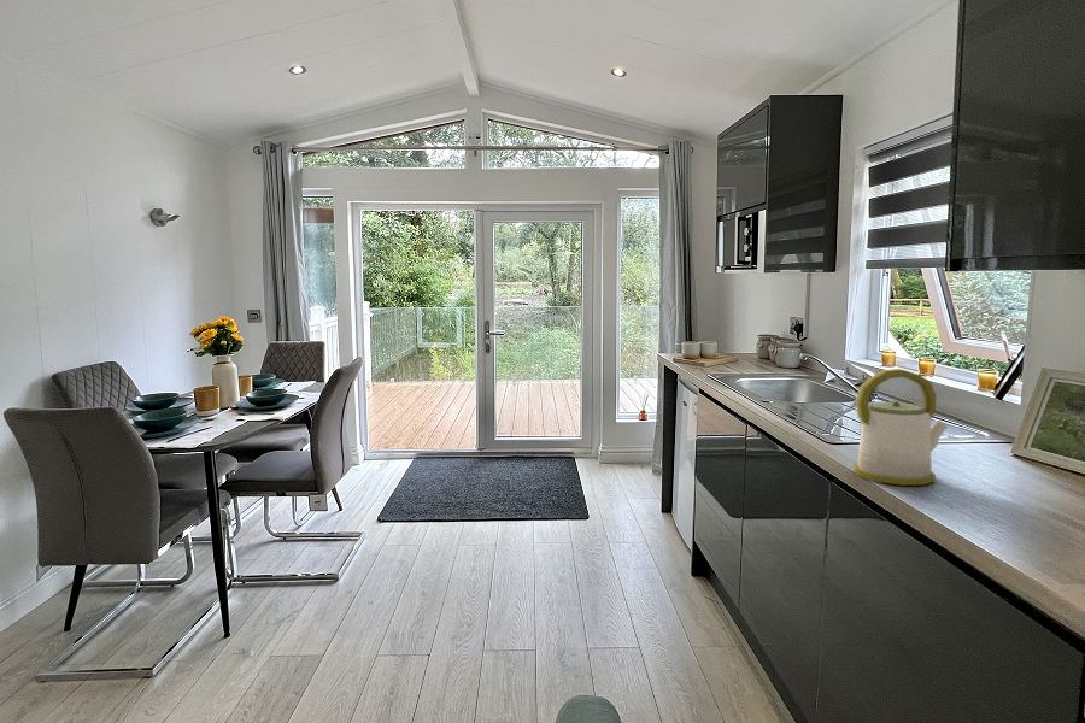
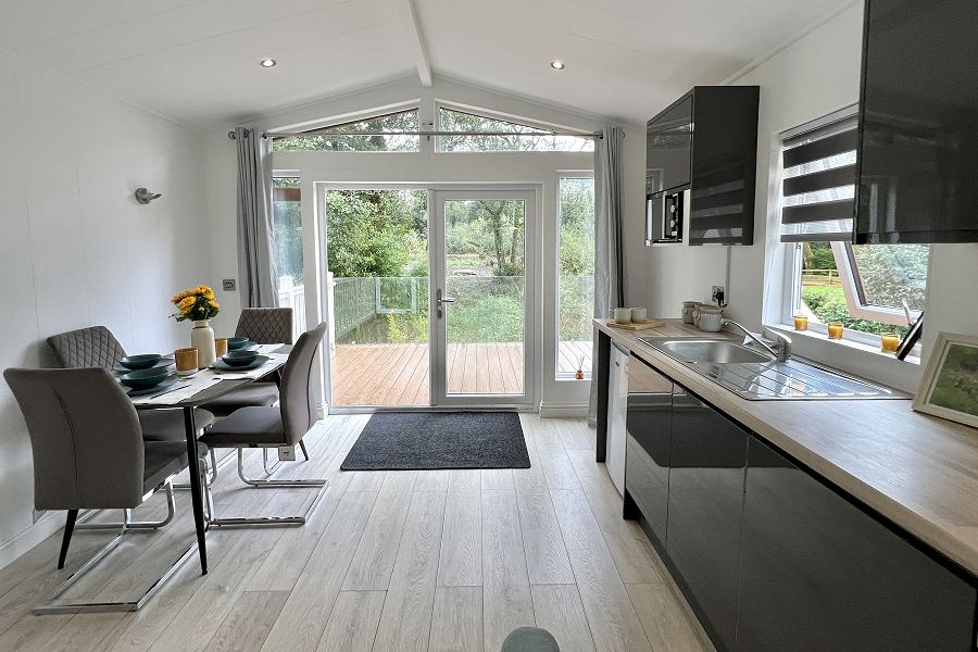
- kettle [852,368,949,487]
